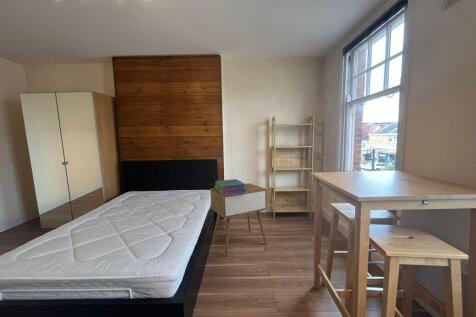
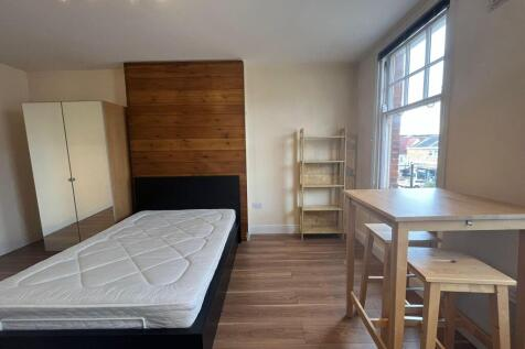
- nightstand [209,182,268,257]
- stack of books [213,178,248,196]
